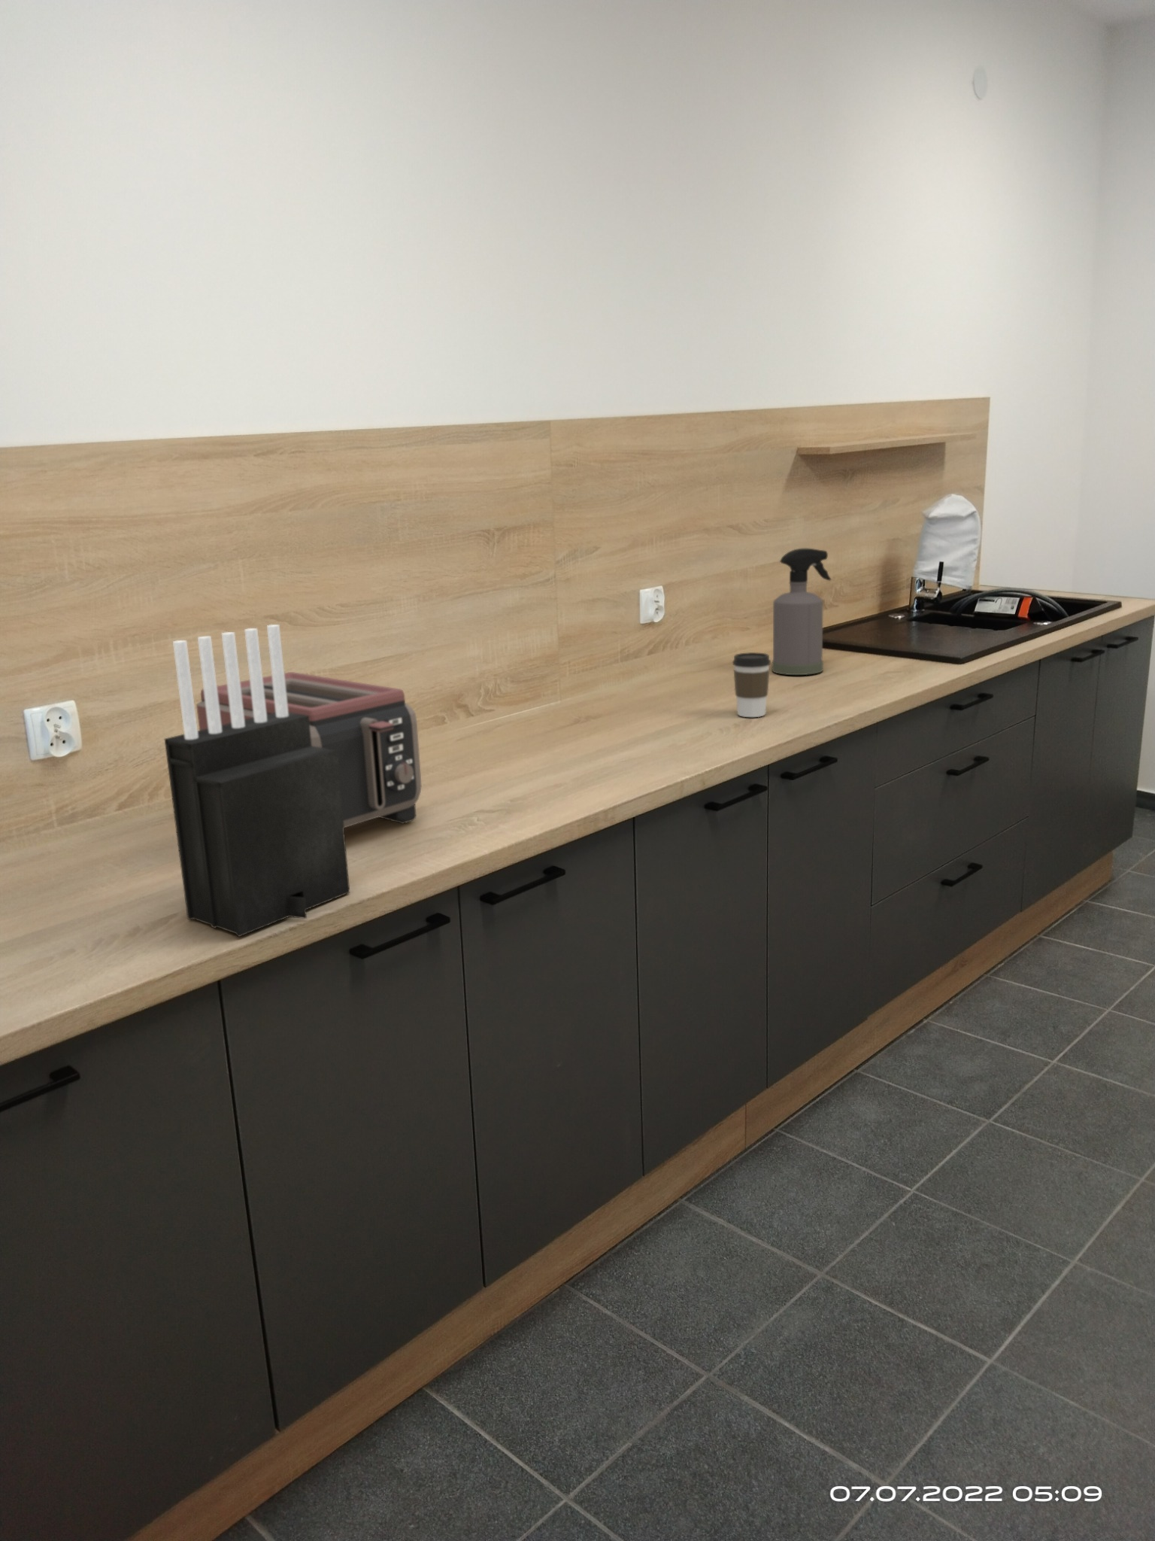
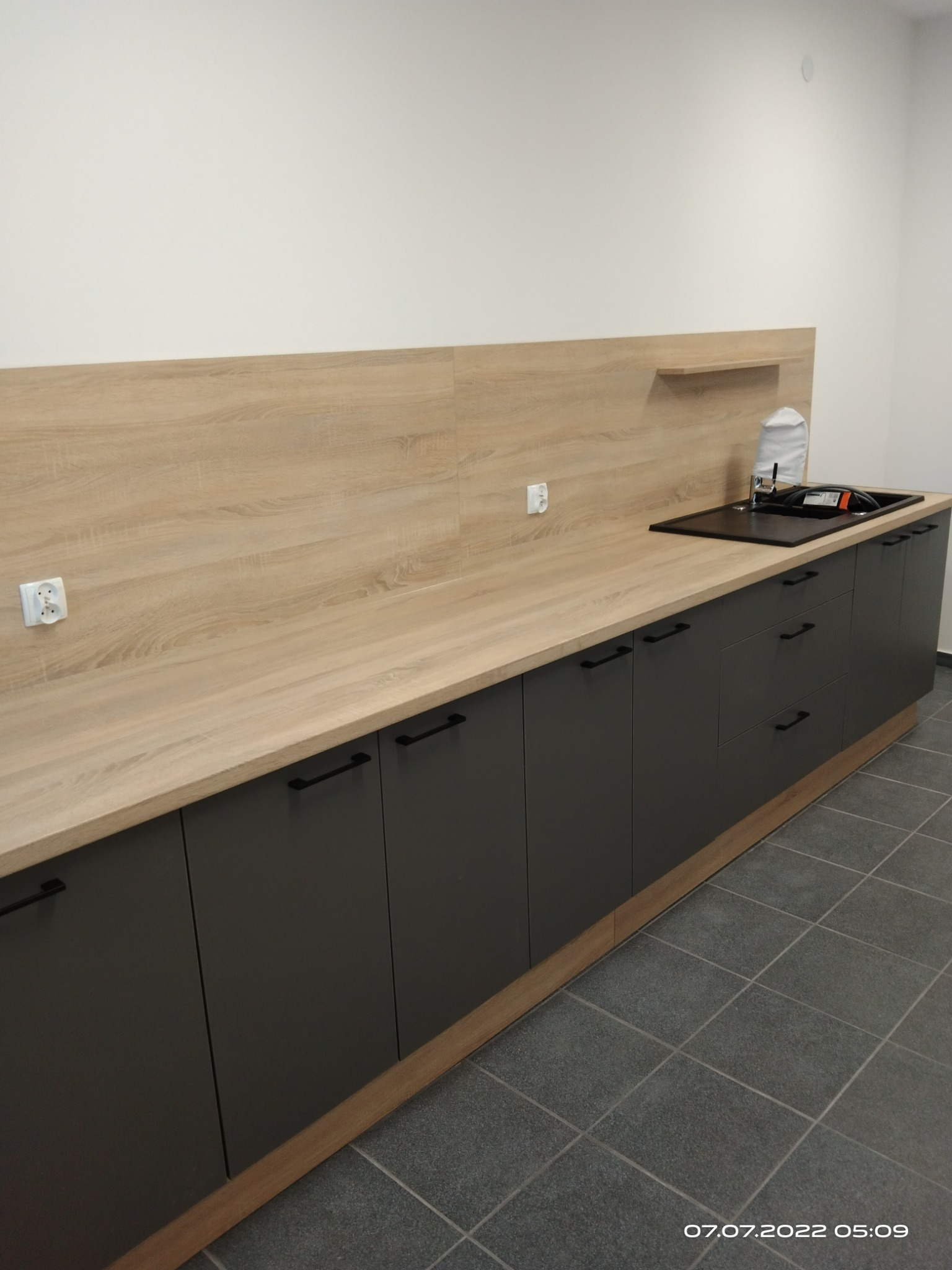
- toaster [195,671,422,829]
- knife block [164,624,351,938]
- coffee cup [732,652,772,718]
- spray bottle [772,547,831,676]
